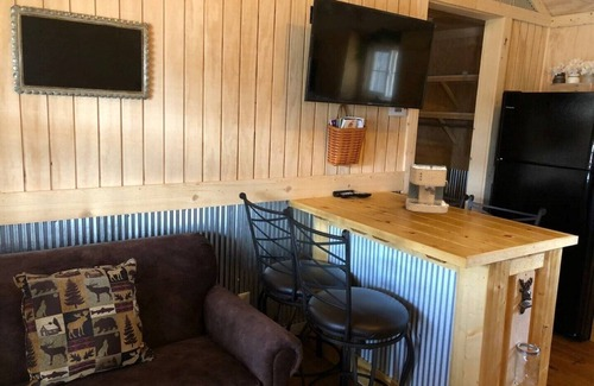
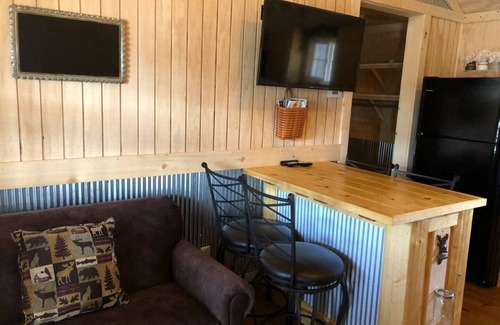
- coffee maker [405,163,450,214]
